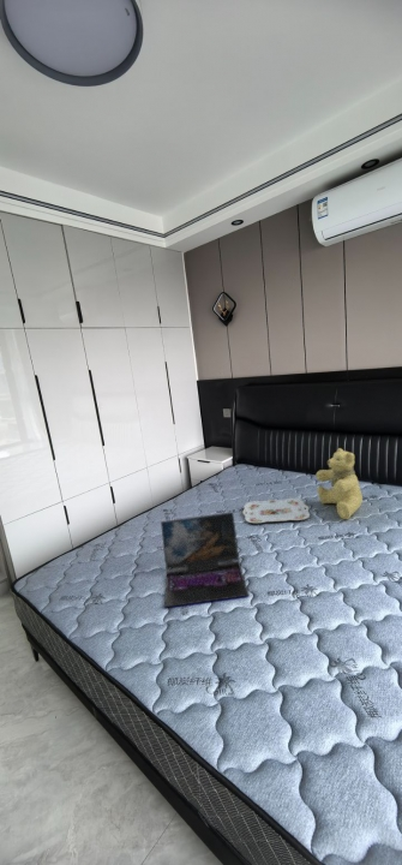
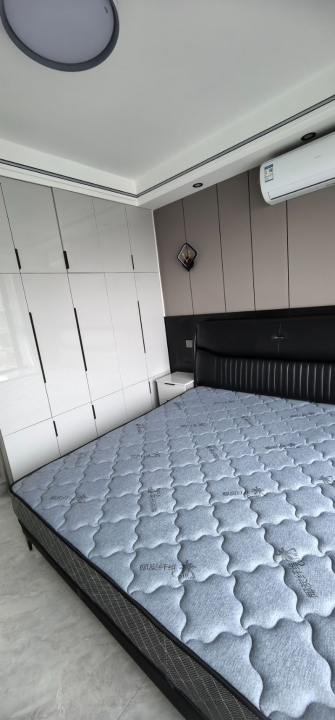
- serving tray [241,497,311,524]
- teddy bear [316,447,364,520]
- laptop [160,511,250,609]
